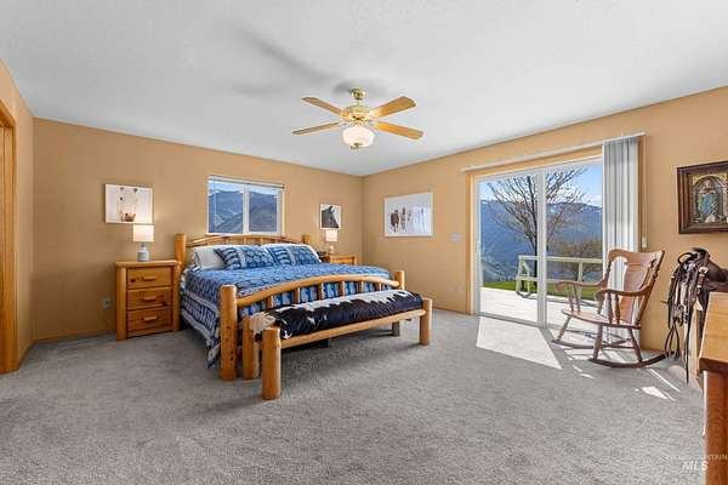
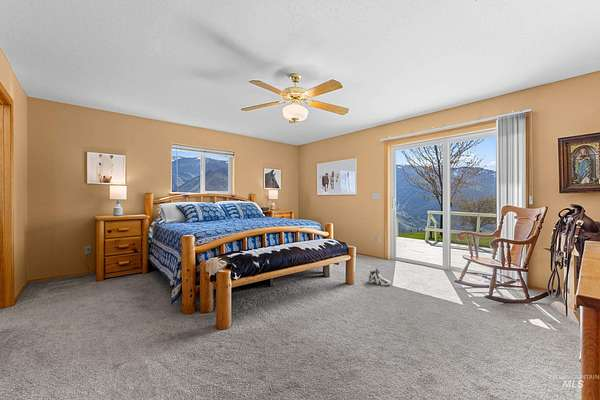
+ sneaker [367,267,392,286]
